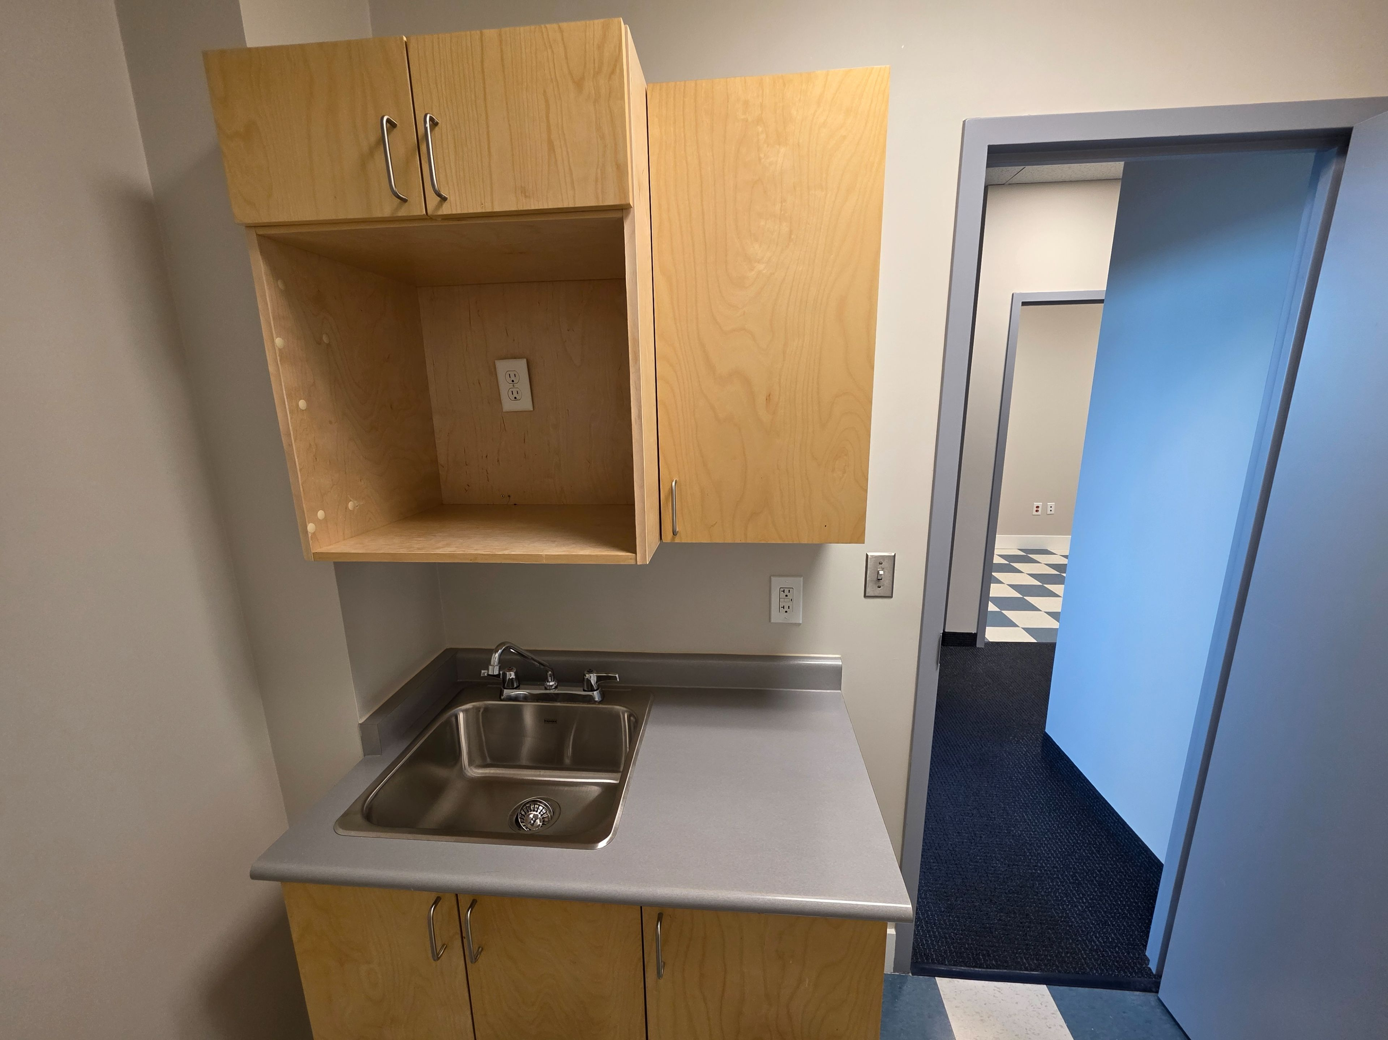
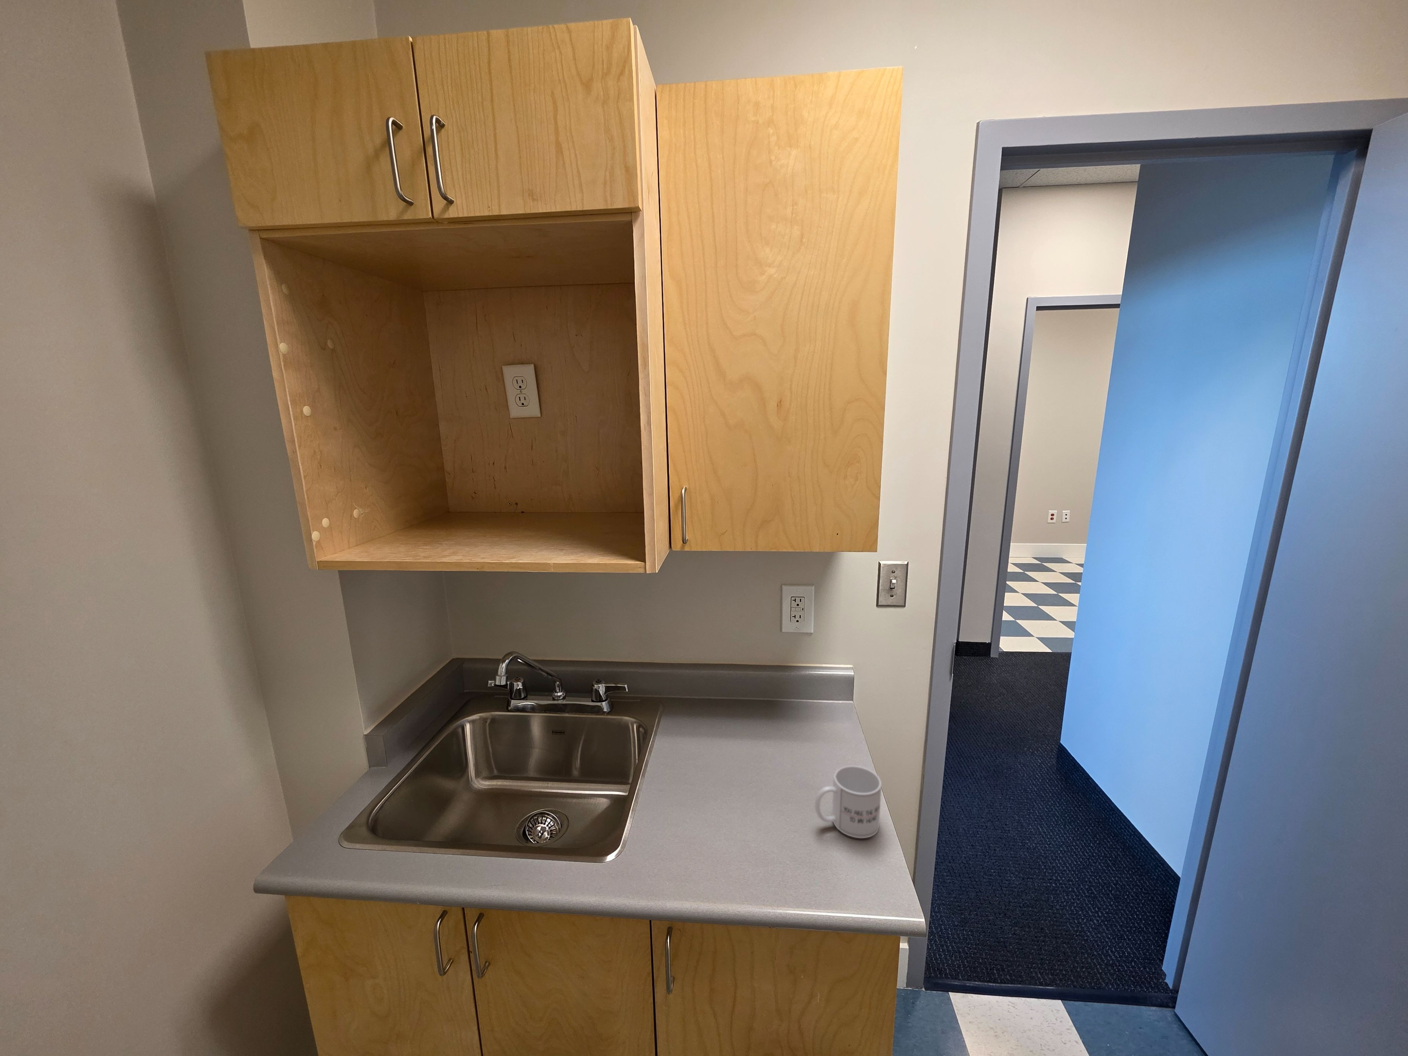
+ mug [815,765,881,839]
